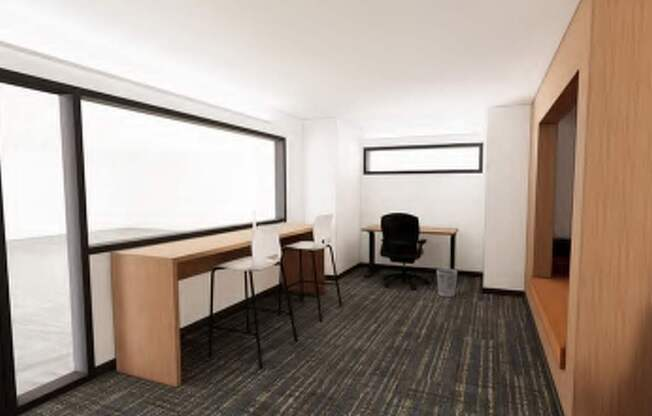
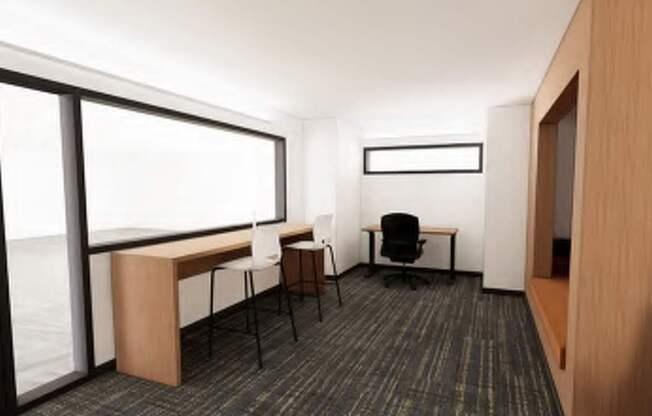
- wastebasket [436,268,458,298]
